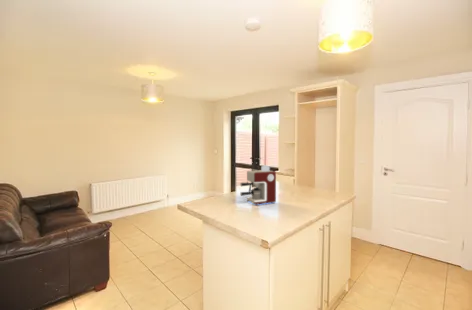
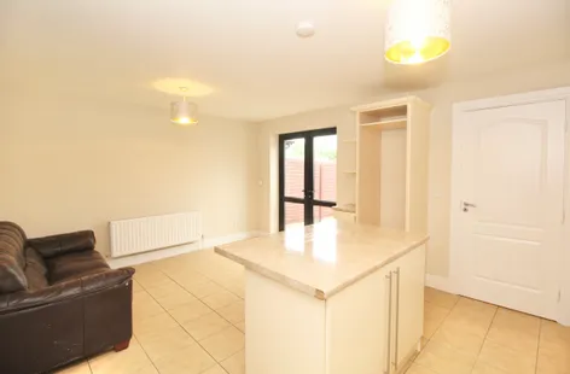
- coffee maker [239,164,277,205]
